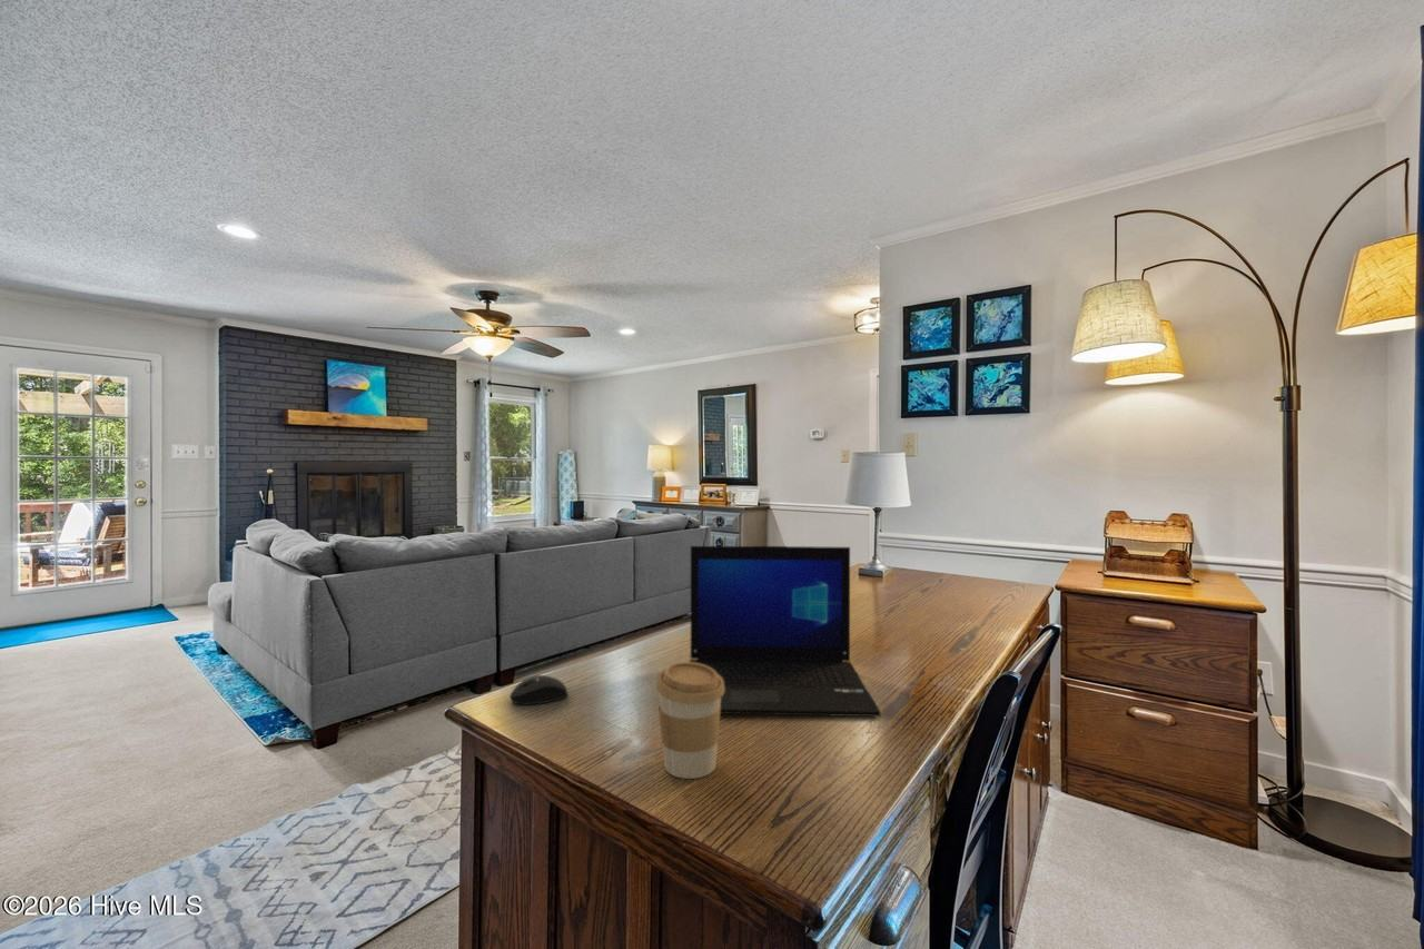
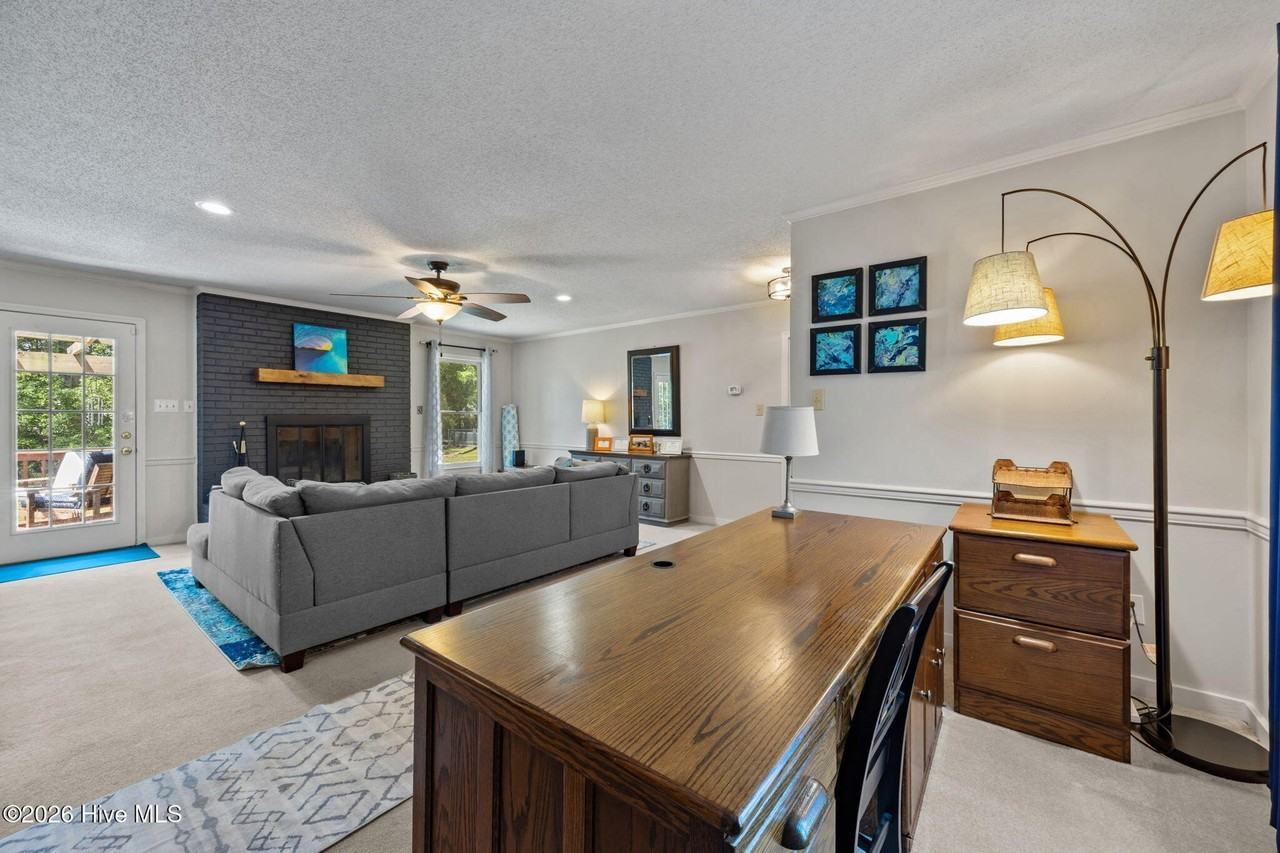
- laptop [689,545,882,718]
- mouse [508,674,568,705]
- coffee cup [655,661,724,780]
